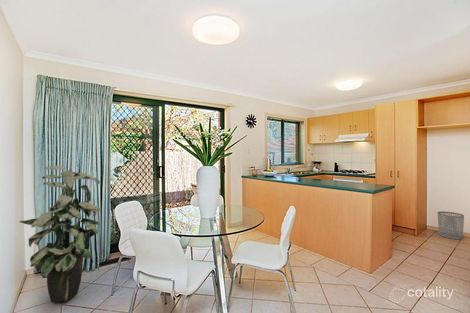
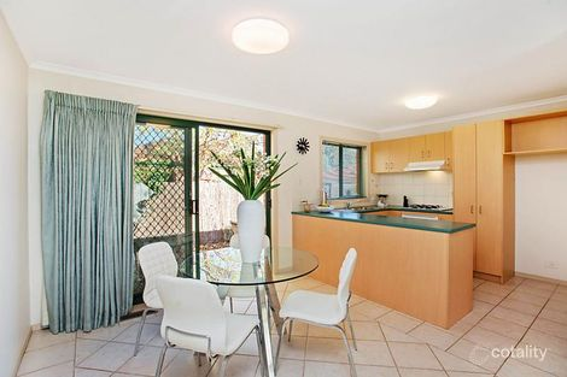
- waste bin [437,211,465,240]
- indoor plant [19,165,101,303]
